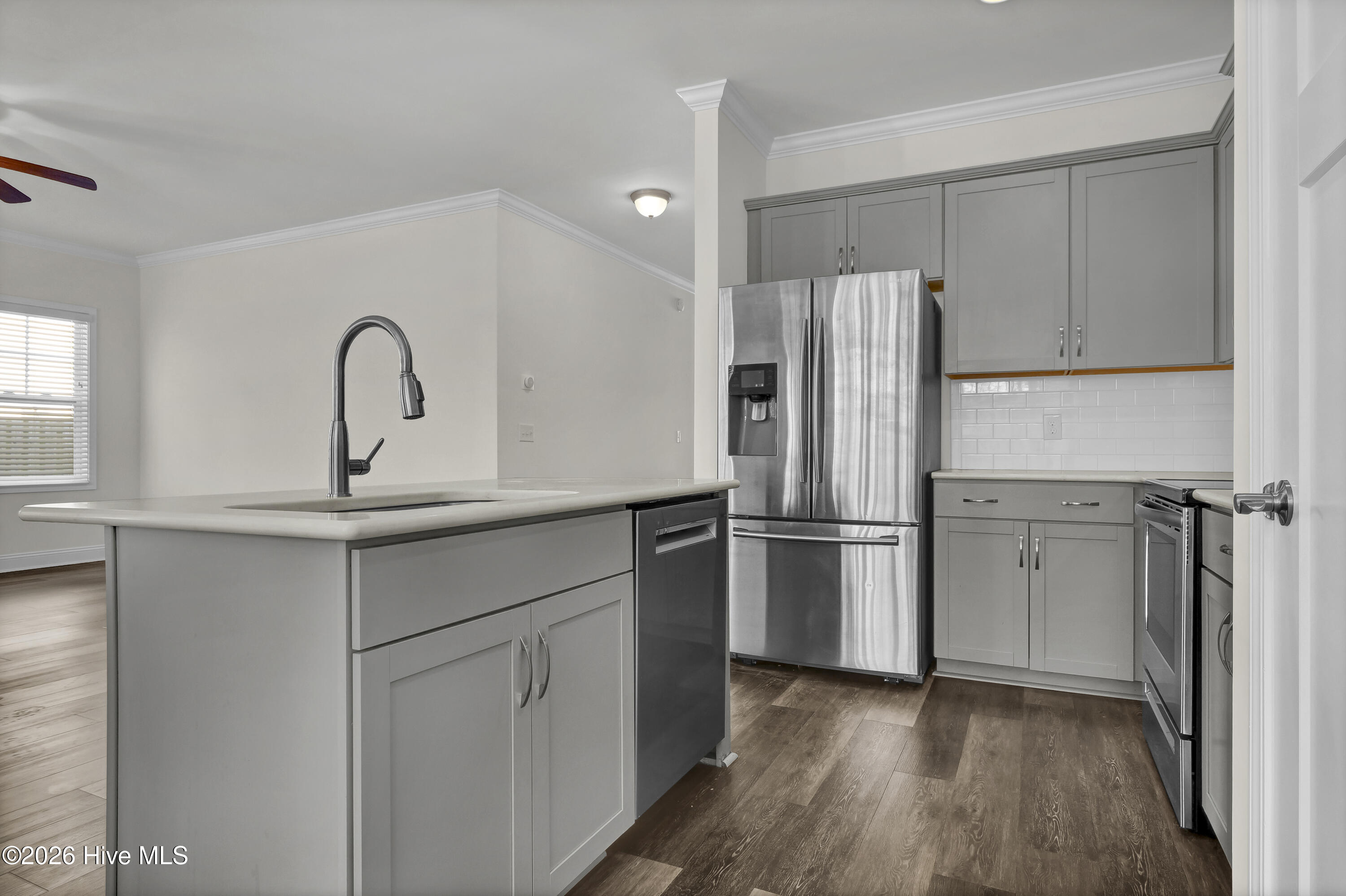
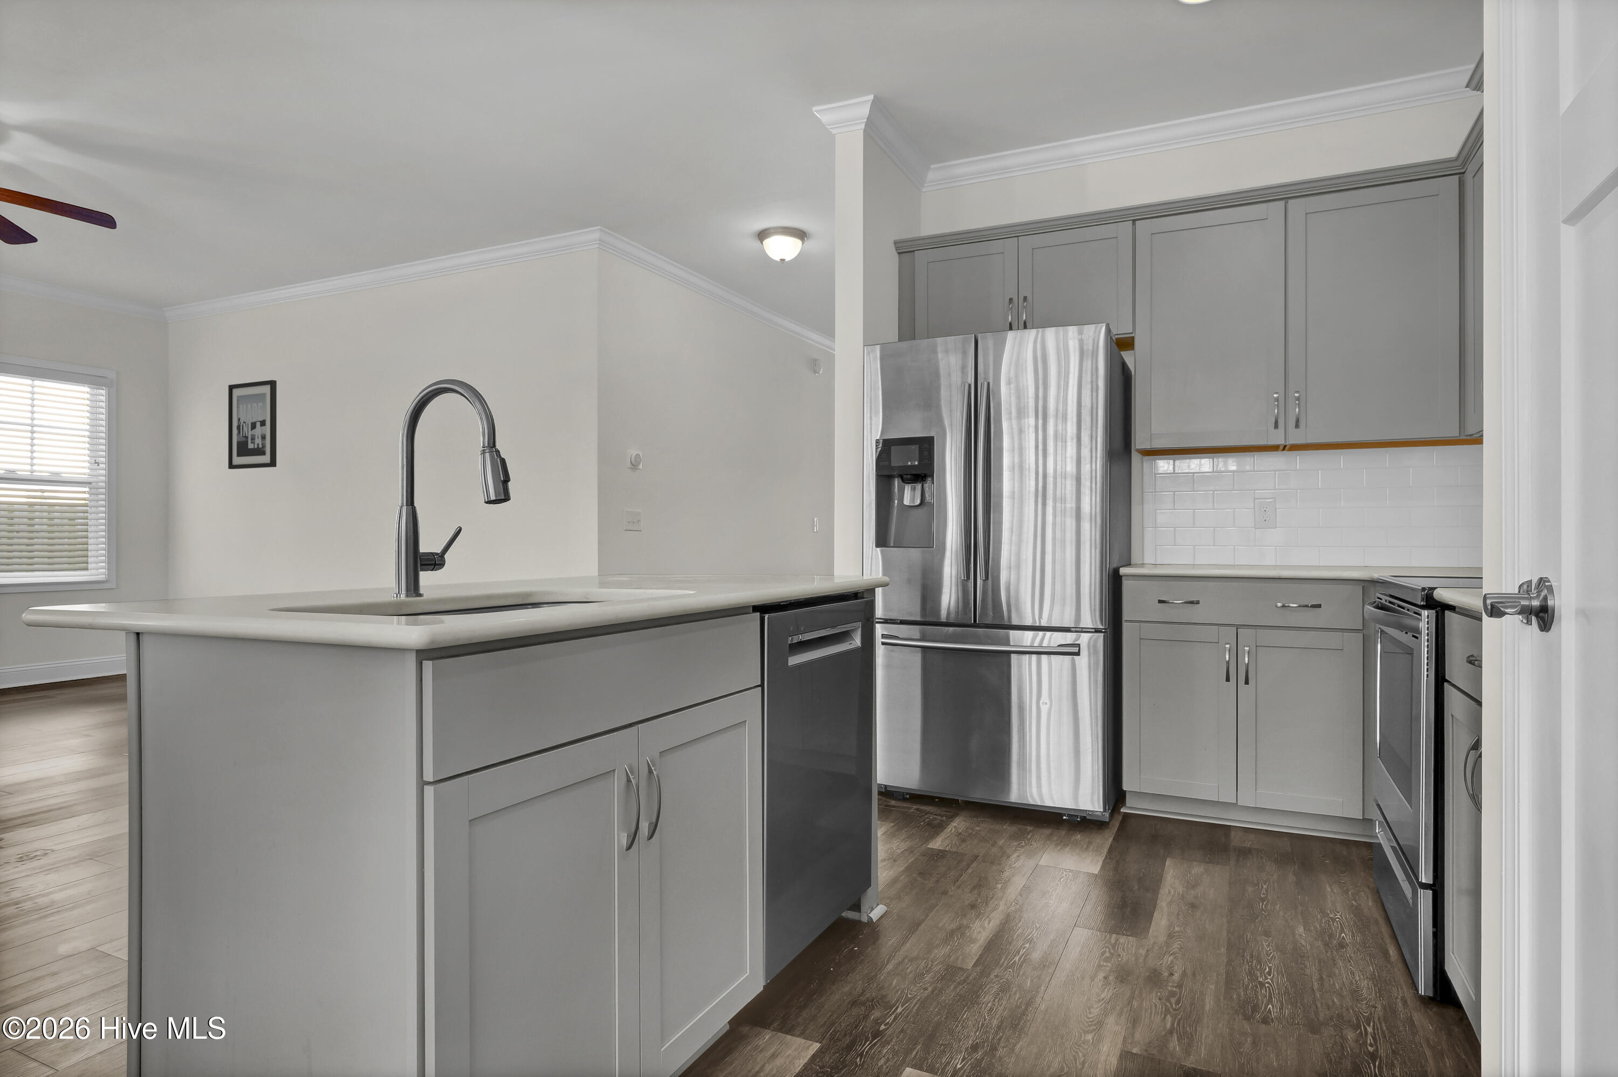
+ wall art [227,380,278,470]
